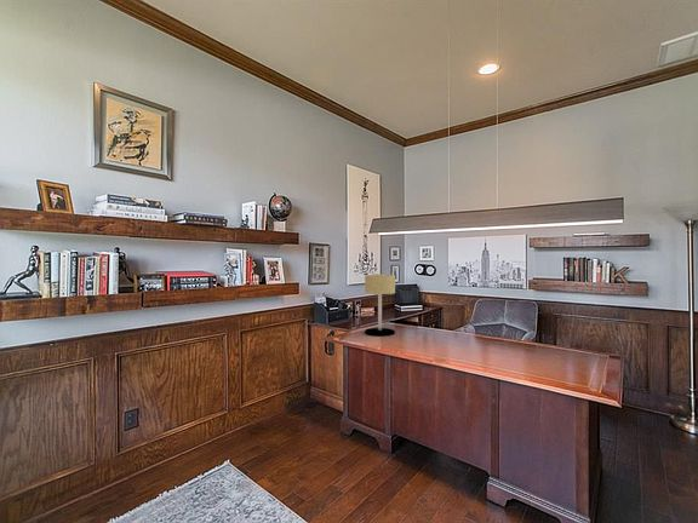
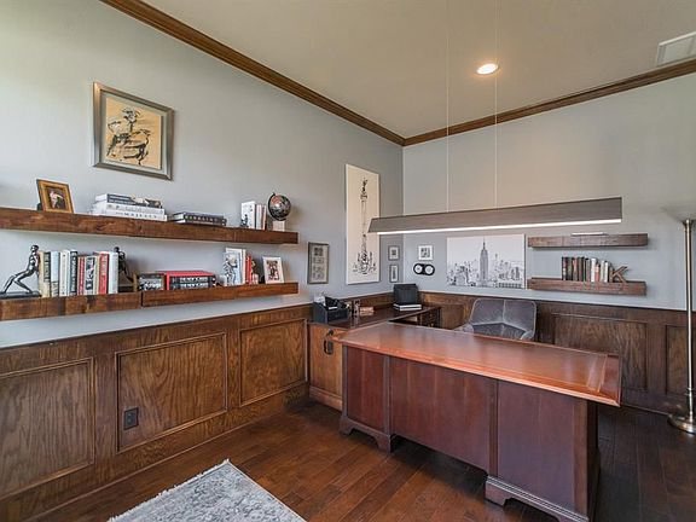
- table lamp [364,274,396,337]
